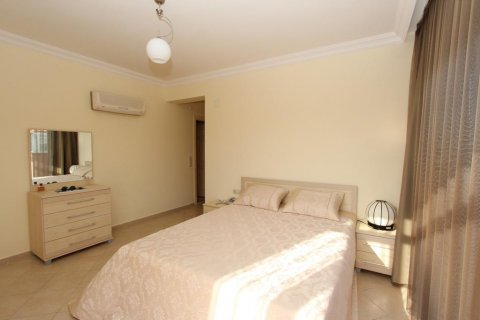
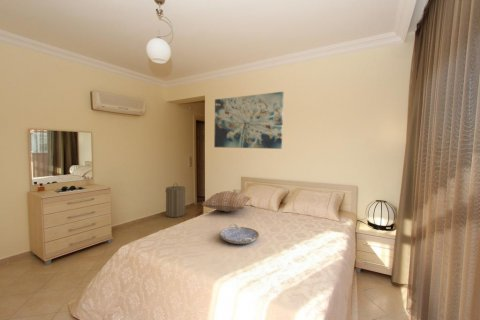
+ serving tray [219,223,260,245]
+ cushion [200,190,252,213]
+ laundry hamper [164,182,186,218]
+ wall art [213,91,284,150]
